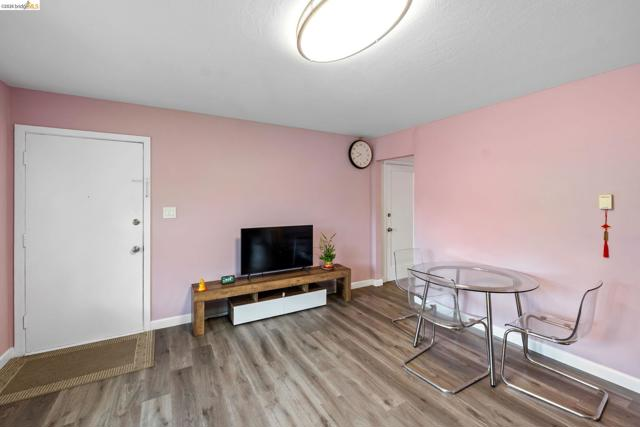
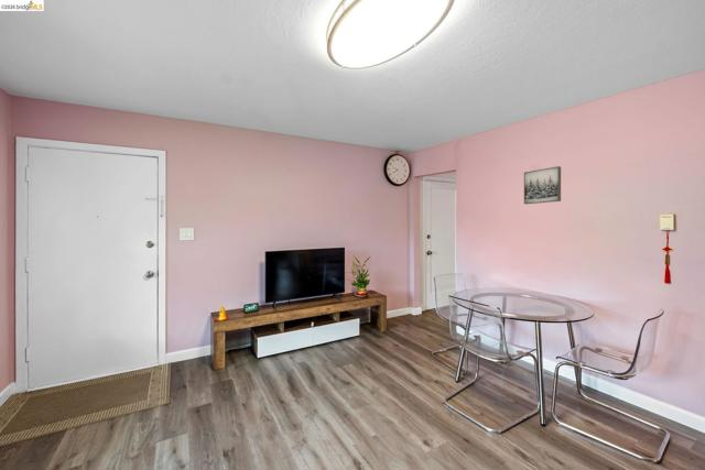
+ wall art [523,165,562,205]
